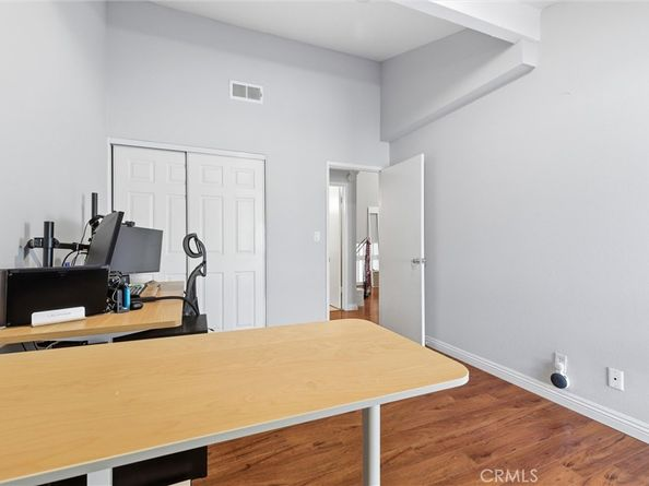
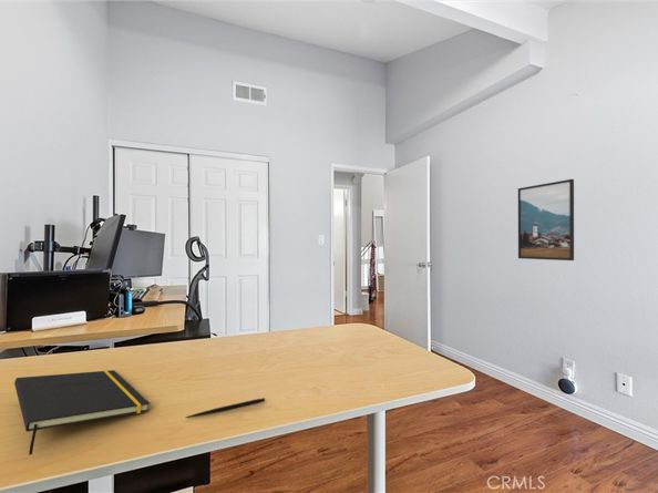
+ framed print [517,178,575,261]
+ pen [185,397,266,419]
+ notepad [13,369,151,456]
